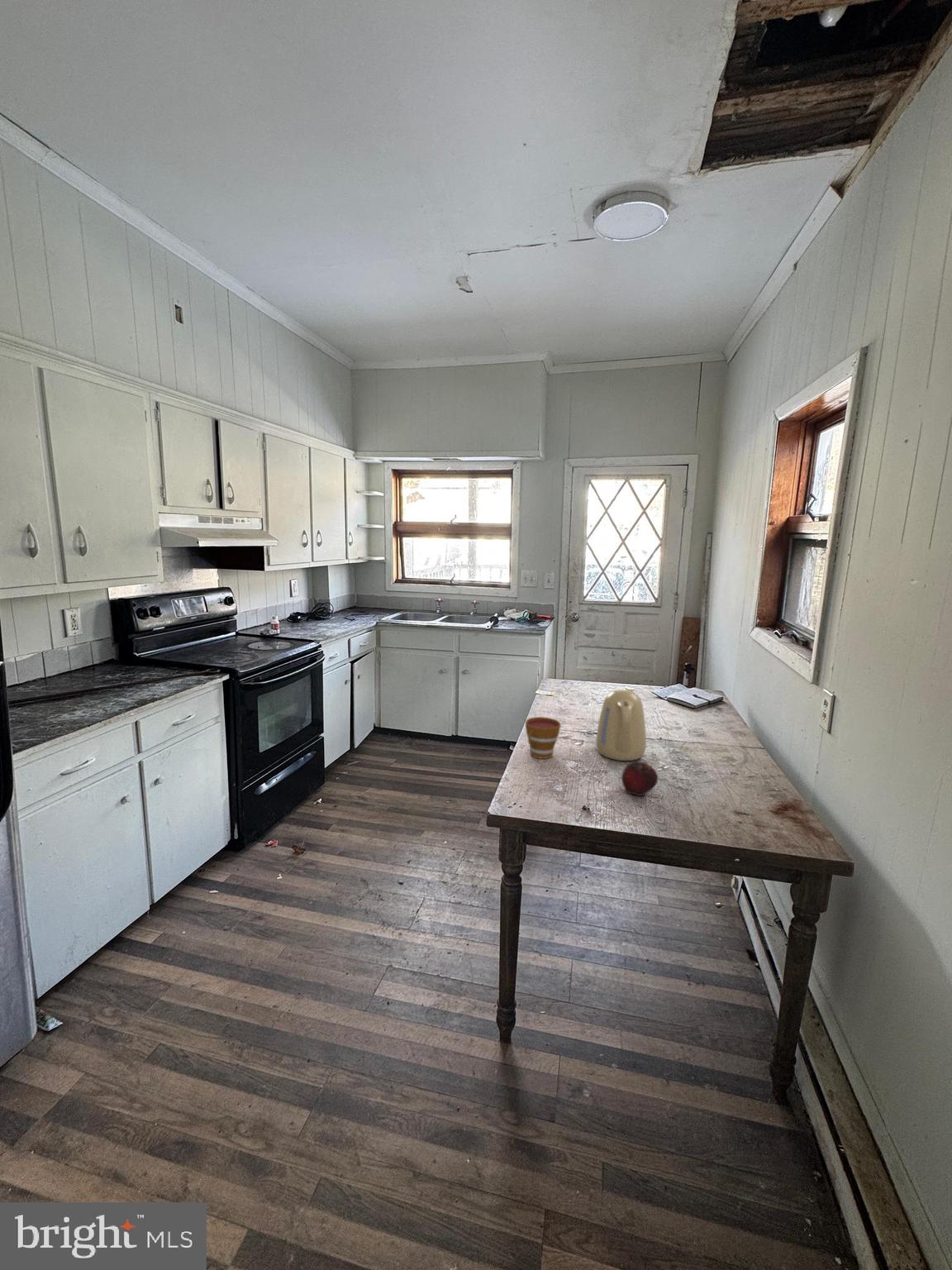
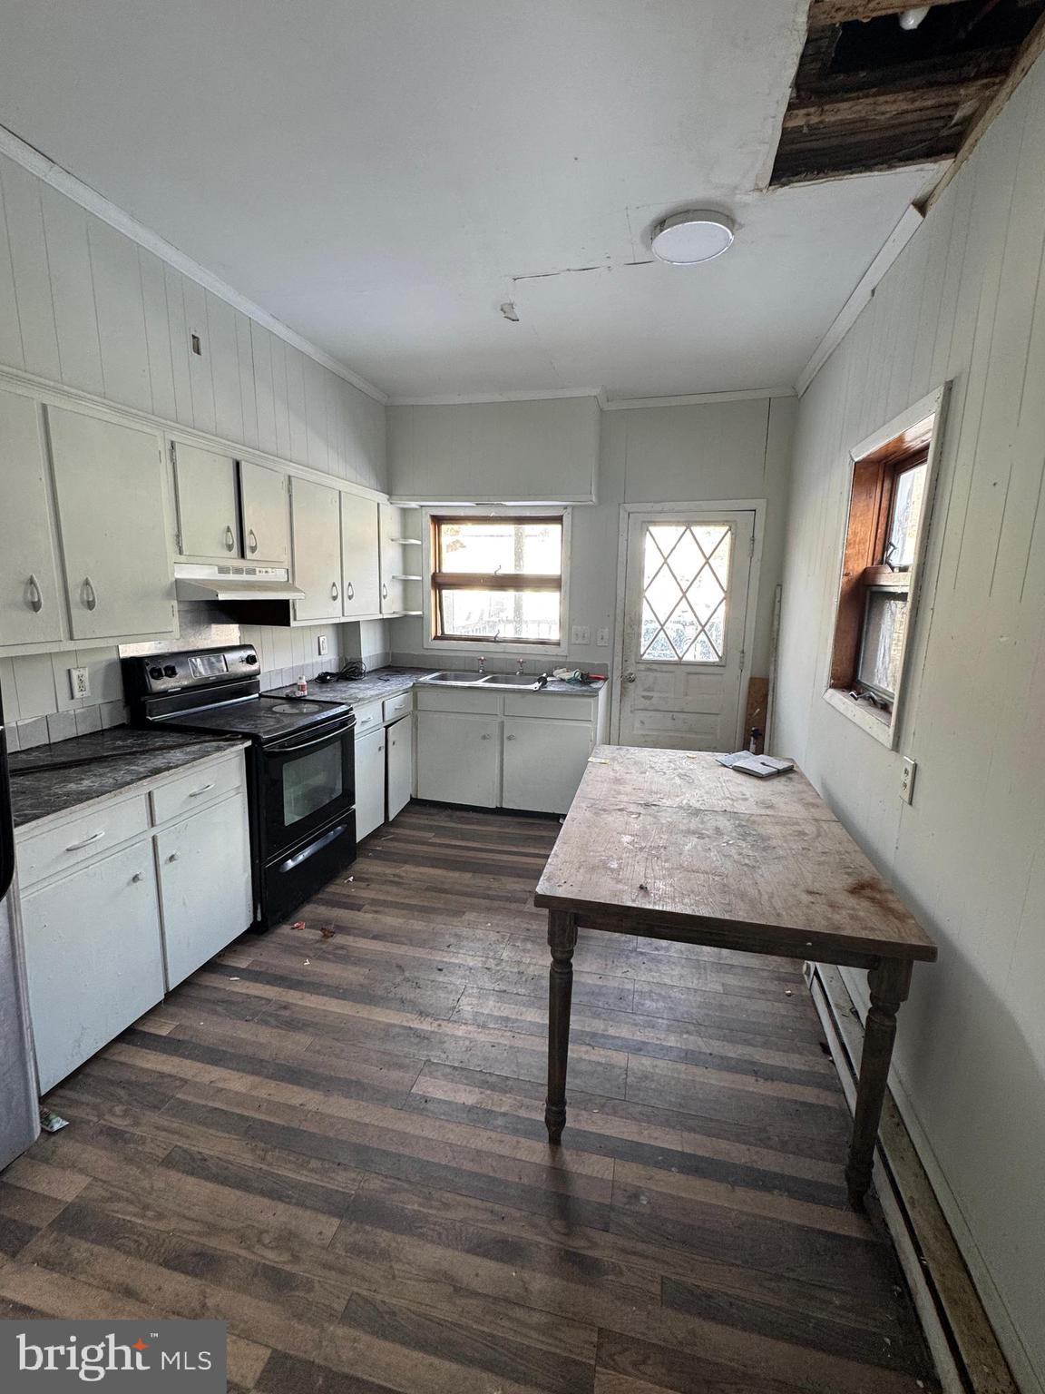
- fruit [621,761,659,797]
- cup [525,716,562,760]
- kettle [595,689,647,762]
